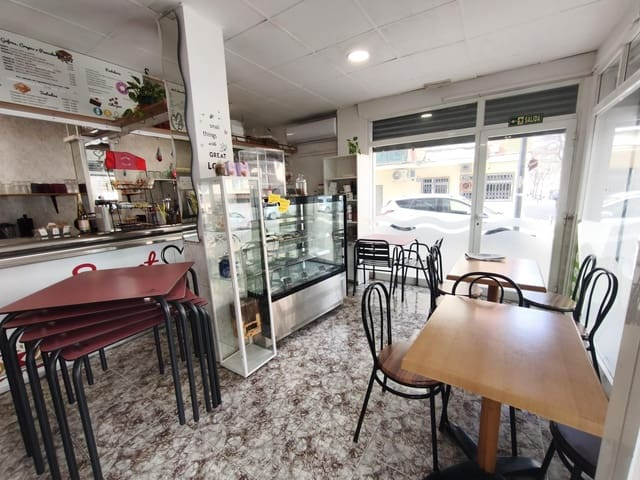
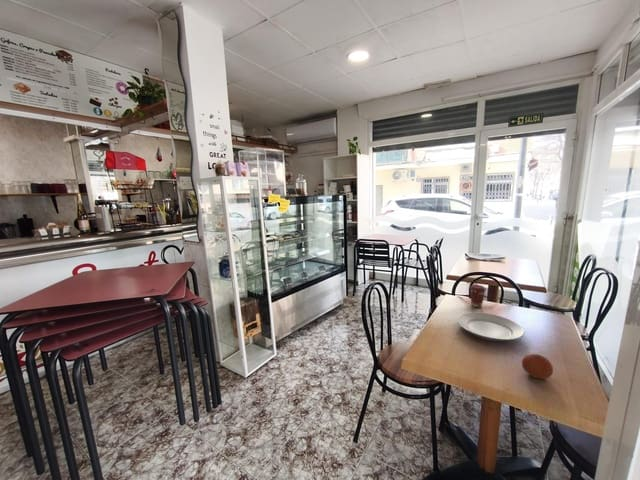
+ fruit [521,353,554,380]
+ coffee cup [469,284,487,309]
+ plate [456,311,525,342]
